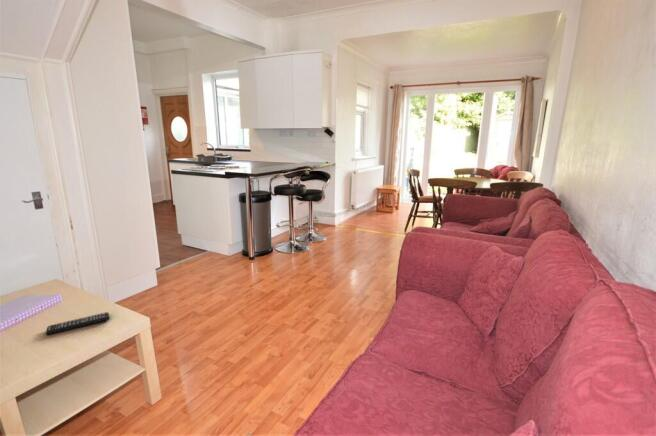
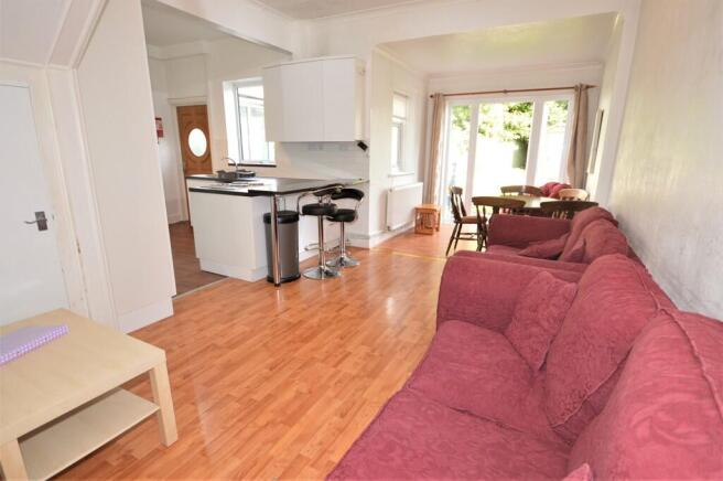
- remote control [45,311,110,336]
